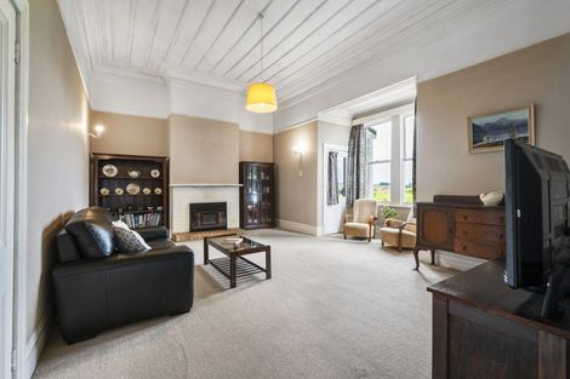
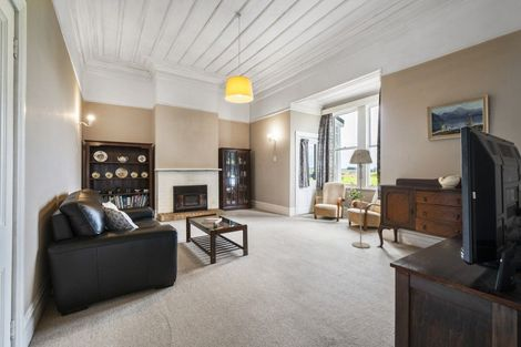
+ floor lamp [348,149,374,249]
